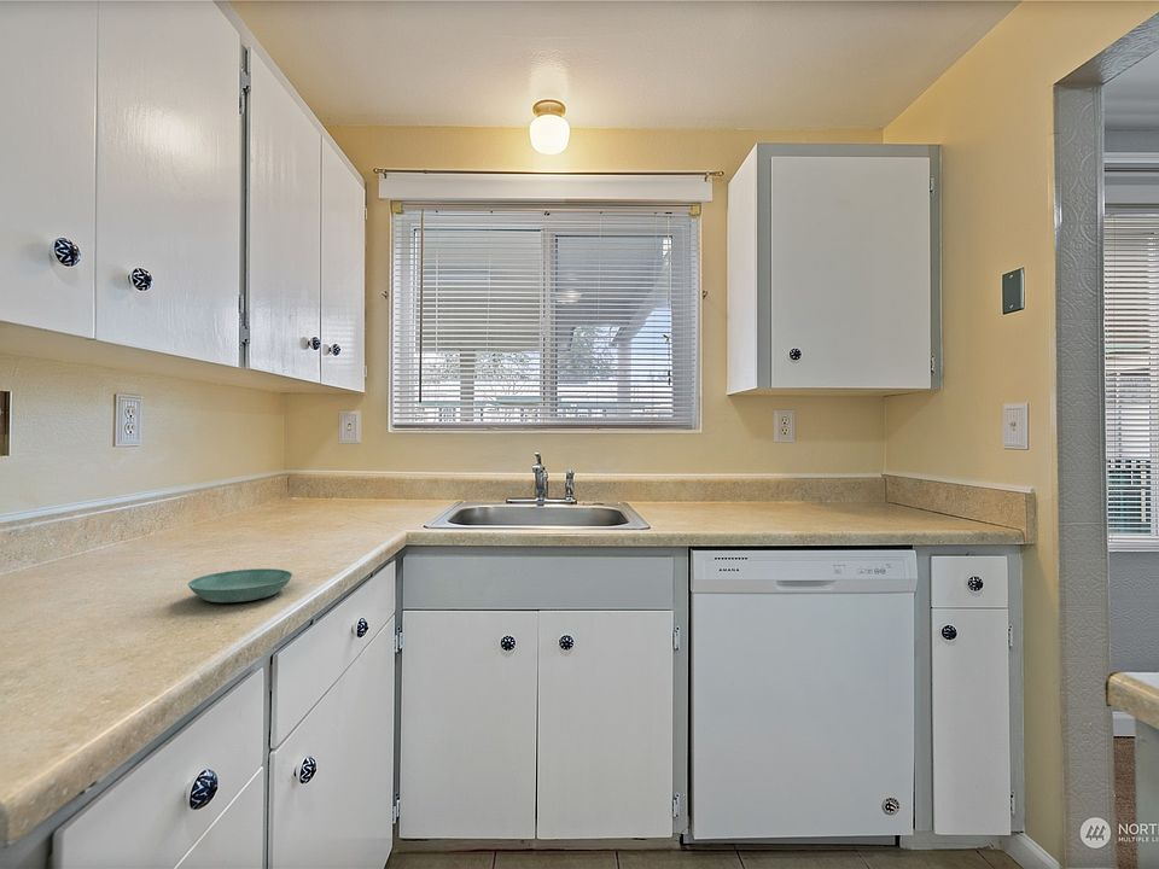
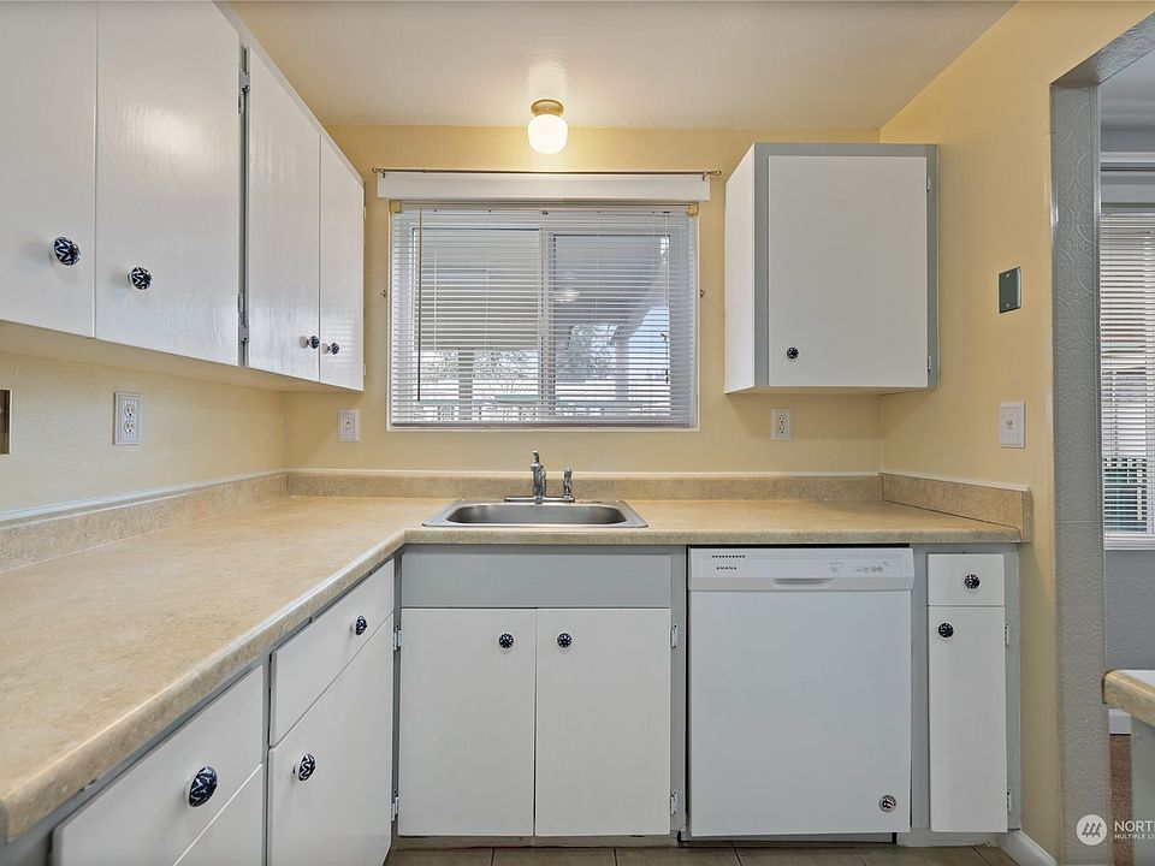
- saucer [187,567,293,603]
